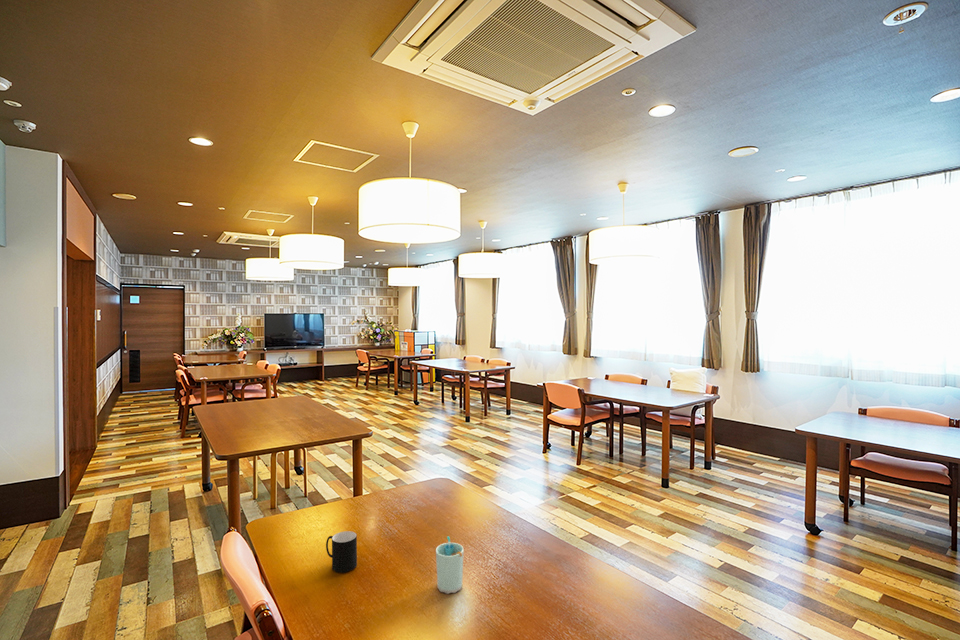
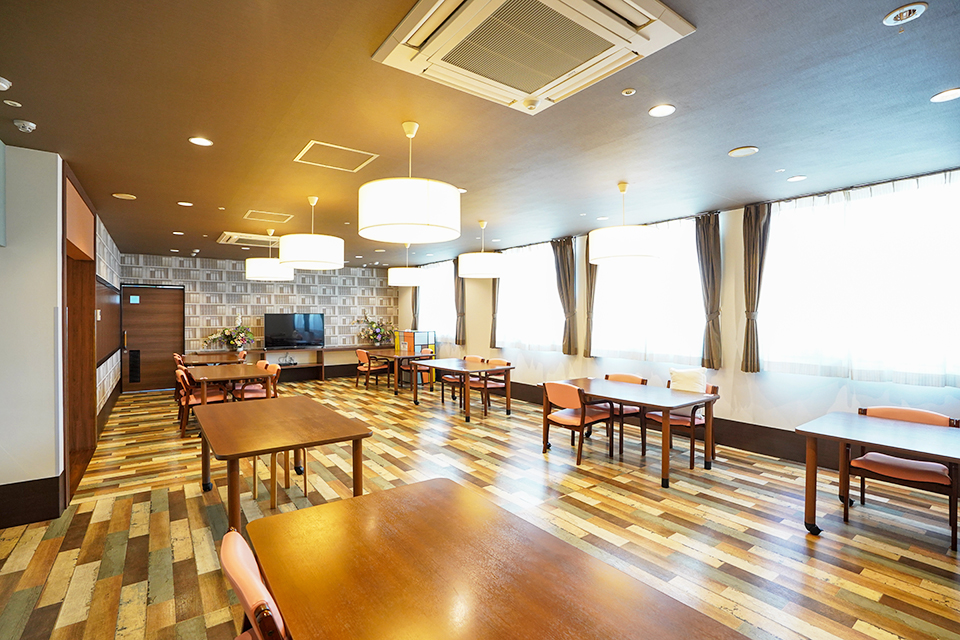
- cup [325,530,358,574]
- cup [435,535,465,595]
